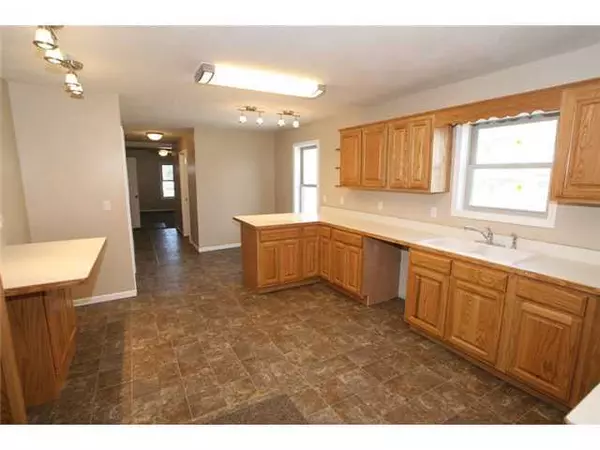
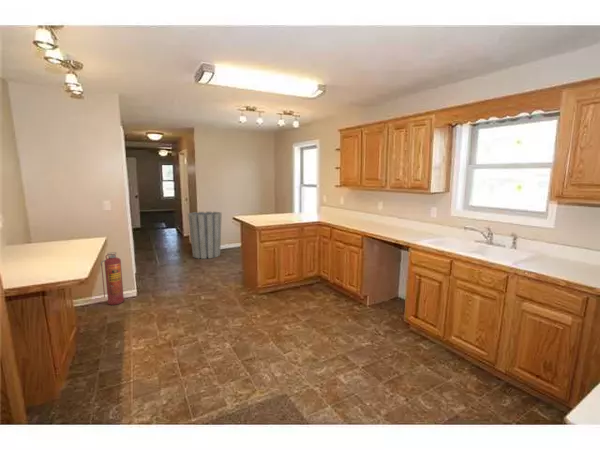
+ fire extinguisher [100,251,125,306]
+ trash can [187,211,223,260]
